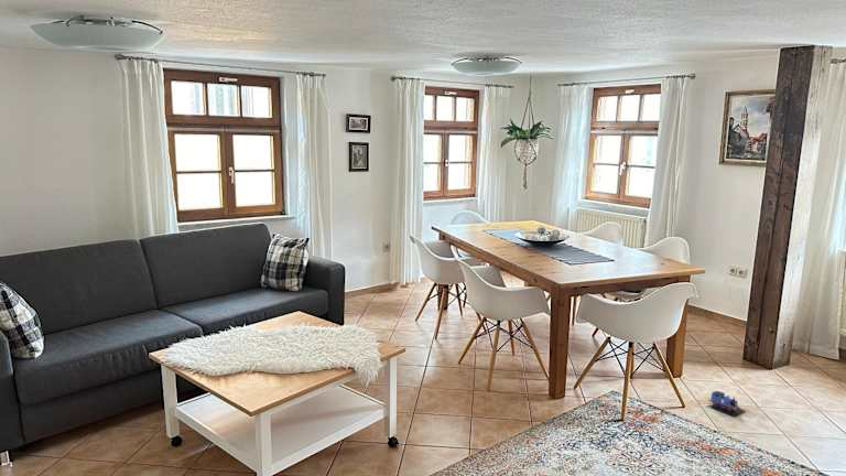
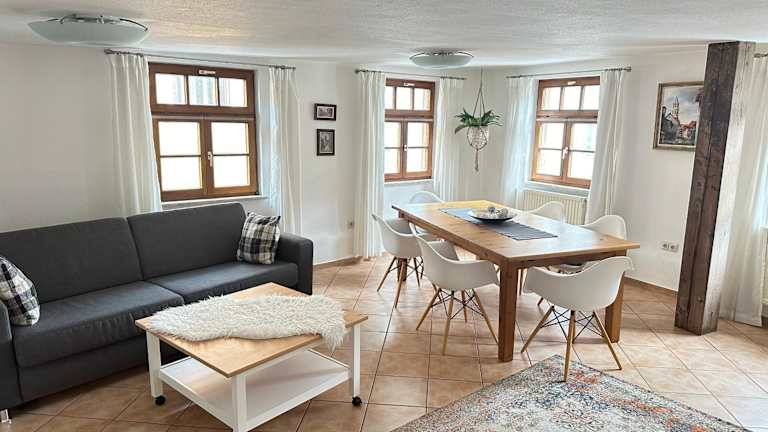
- toy train [705,390,747,418]
